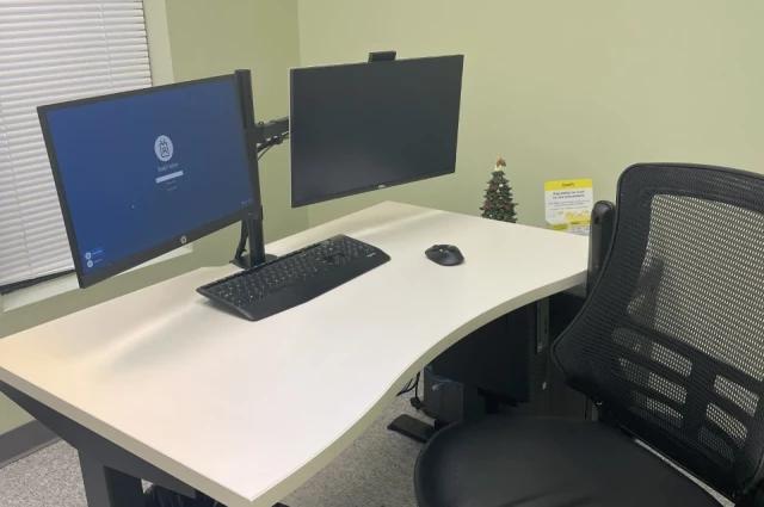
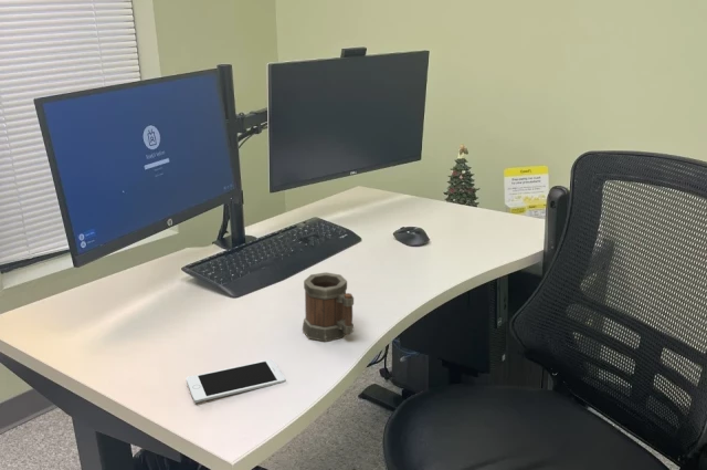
+ mug [302,271,355,343]
+ cell phone [186,358,286,404]
